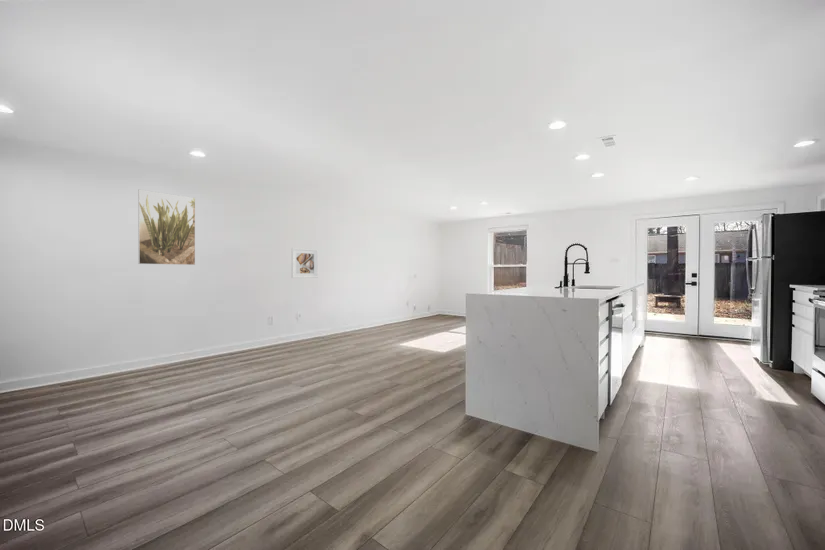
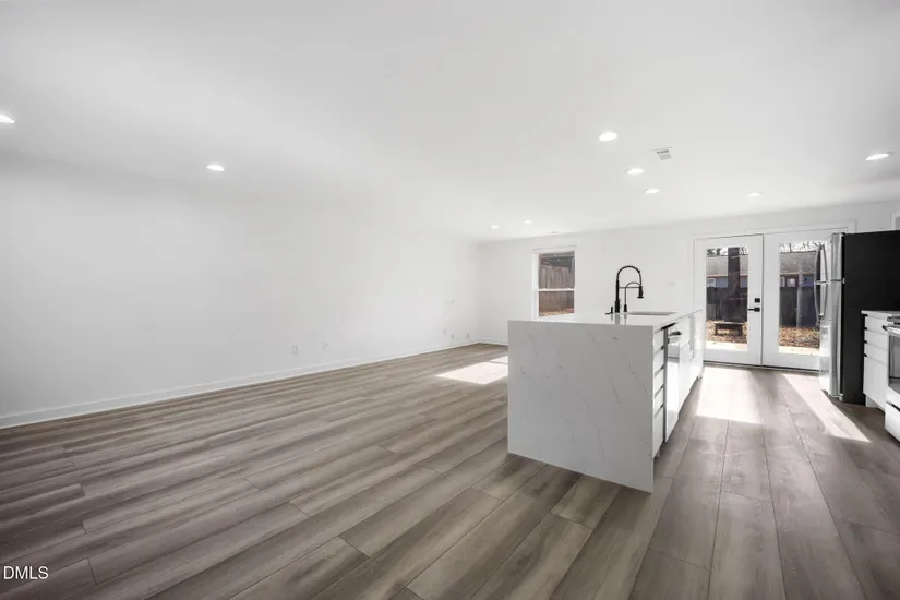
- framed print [137,188,196,266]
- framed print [291,247,319,279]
